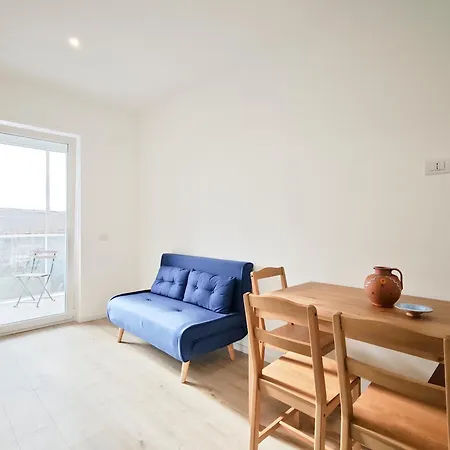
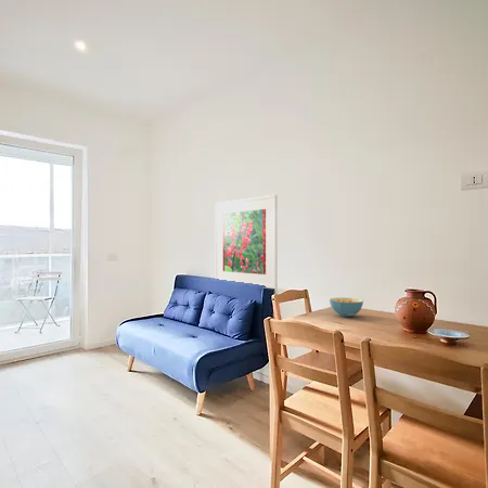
+ cereal bowl [329,296,364,318]
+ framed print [214,194,279,290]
